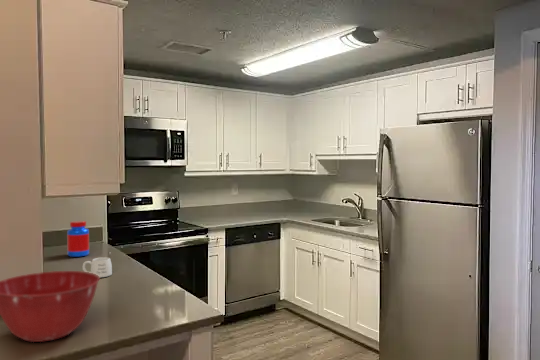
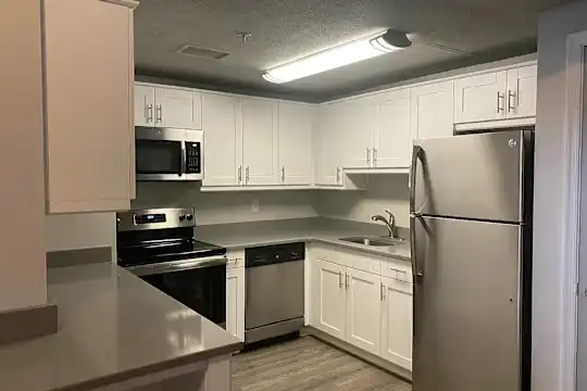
- mixing bowl [0,270,101,343]
- mug [82,256,113,279]
- jar [66,220,90,258]
